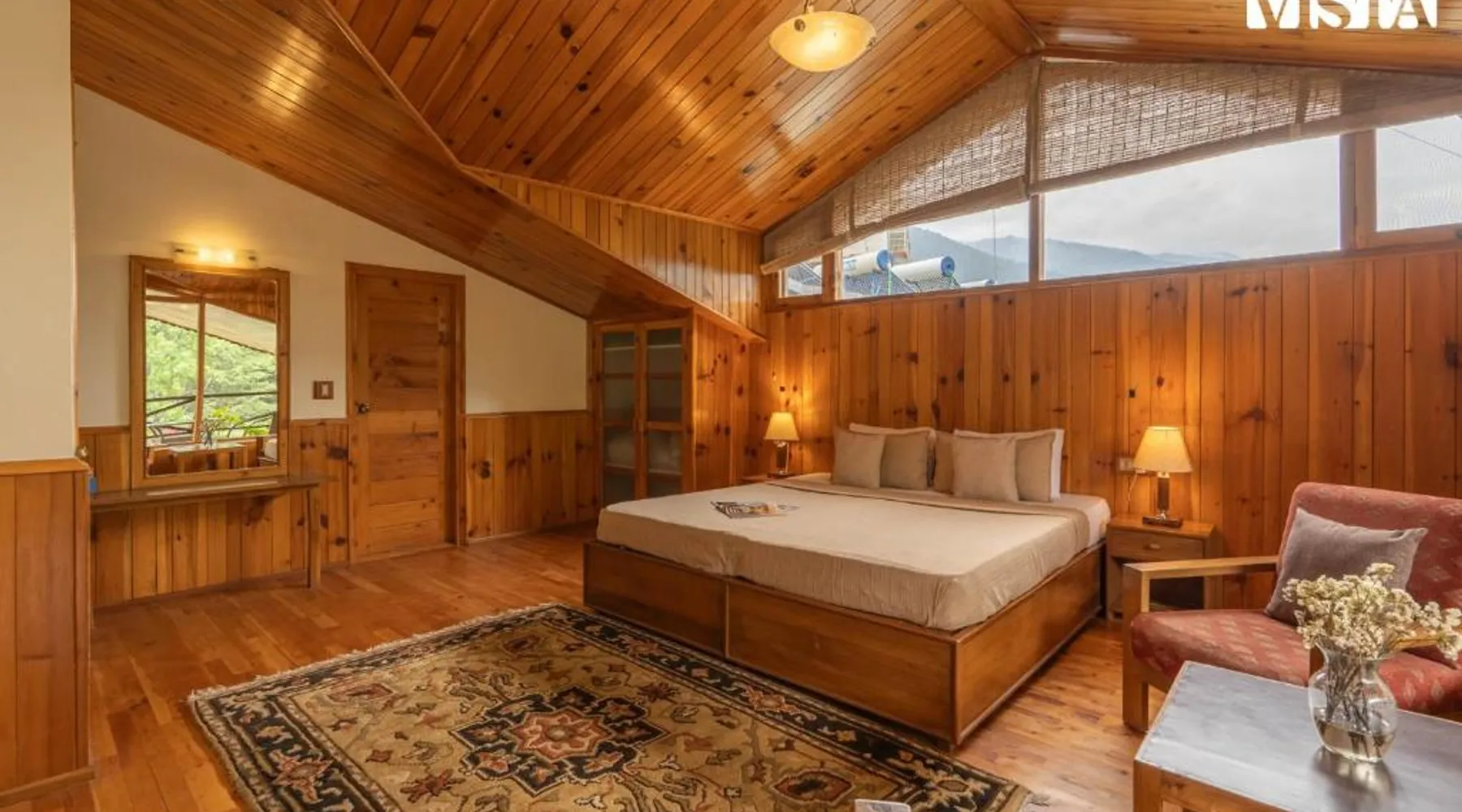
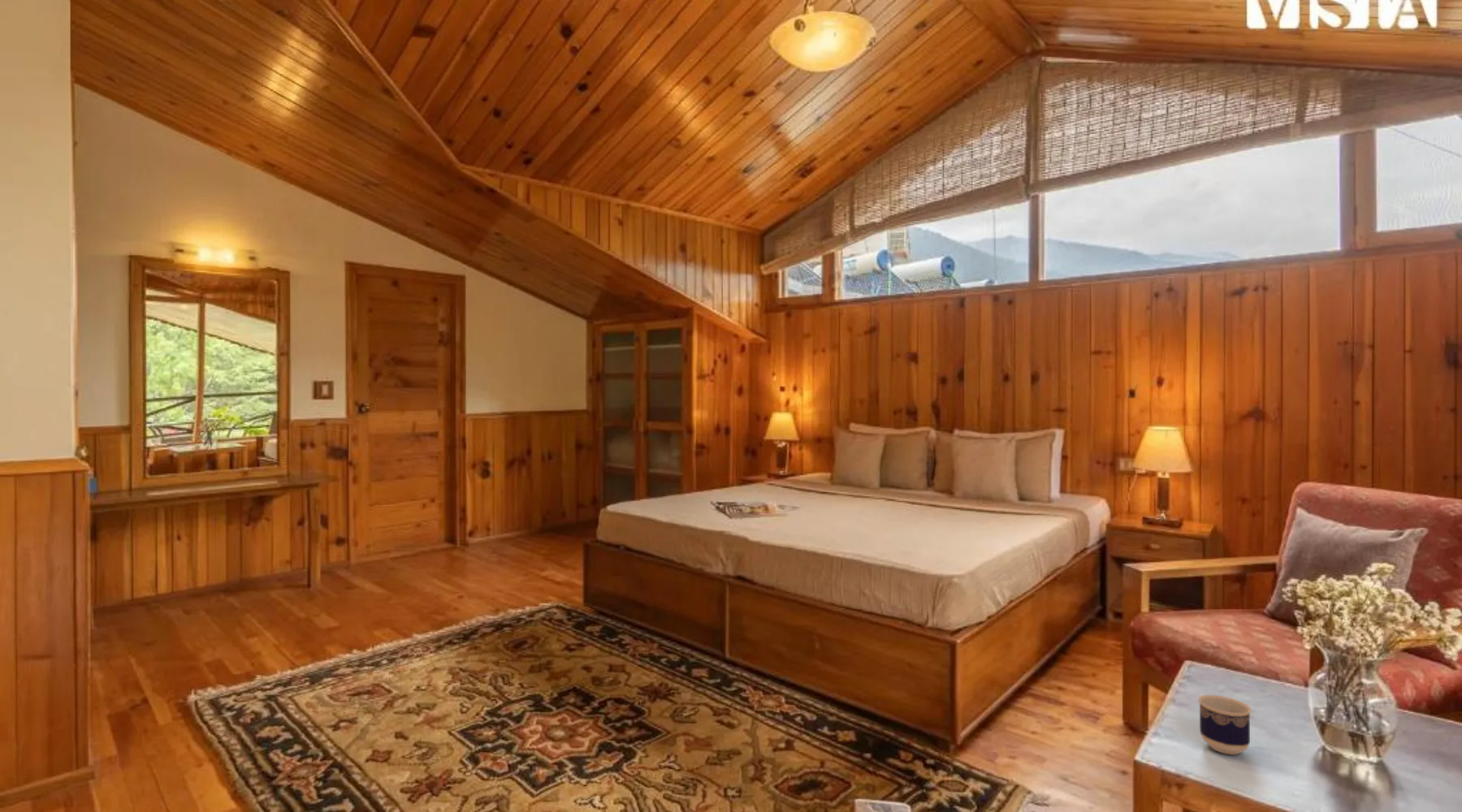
+ cup [1197,694,1252,755]
